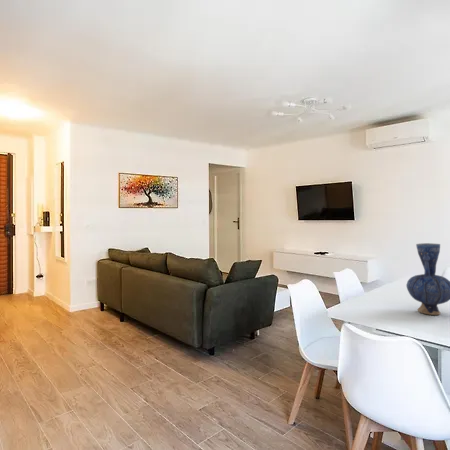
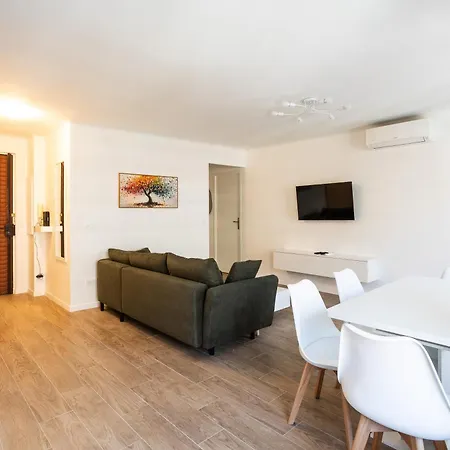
- vase [405,242,450,316]
